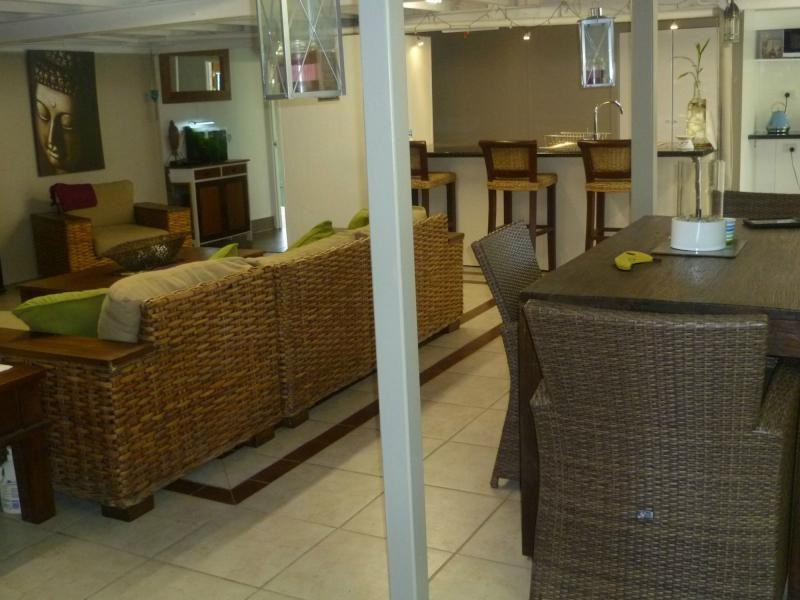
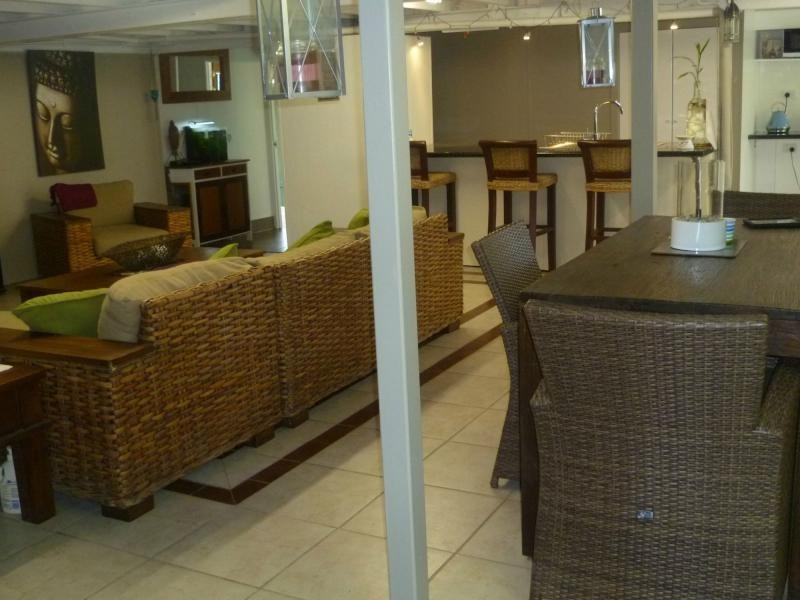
- banana [614,250,663,271]
